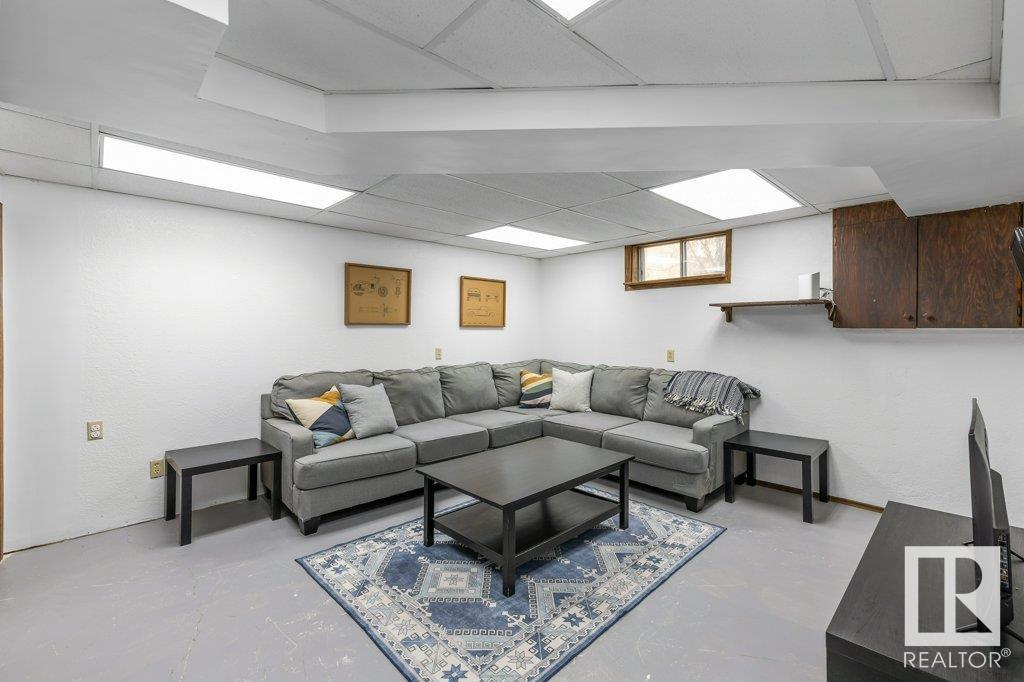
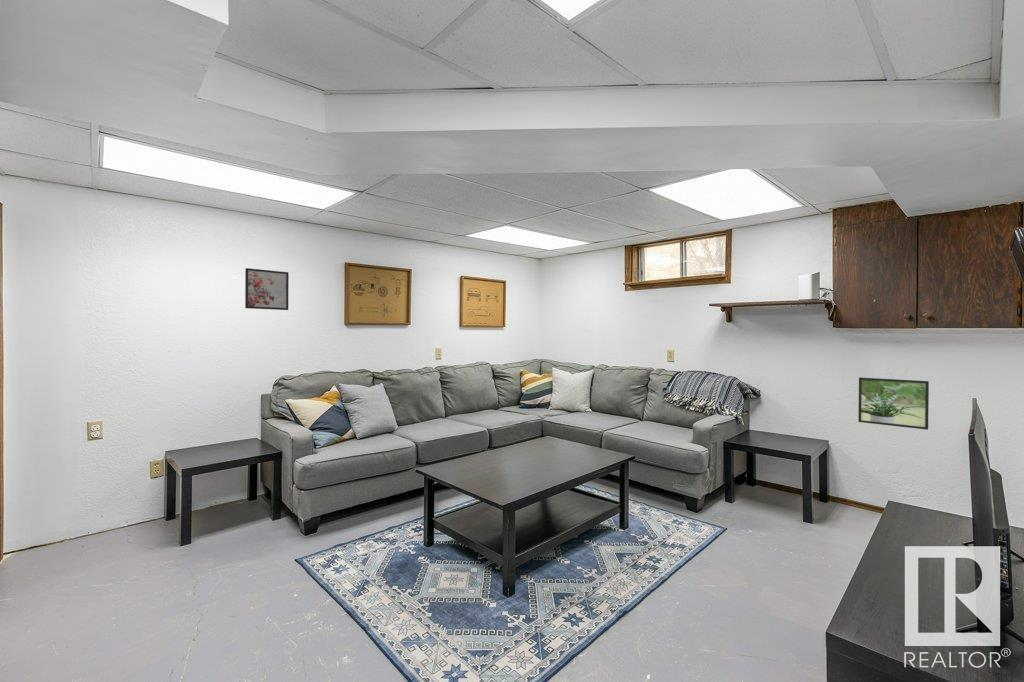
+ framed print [244,267,290,311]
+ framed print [857,376,930,431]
